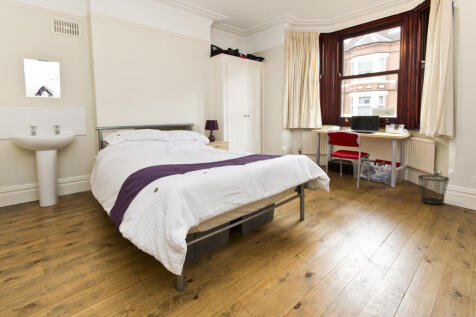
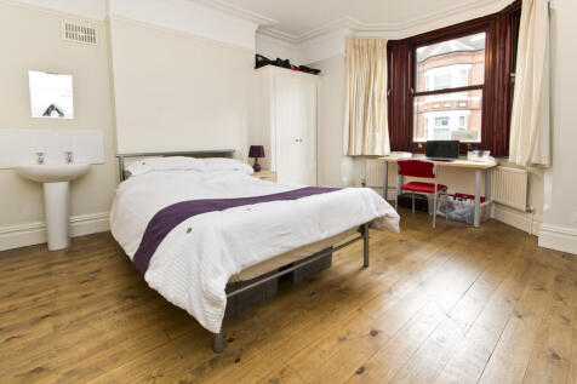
- wastebasket [417,174,450,205]
